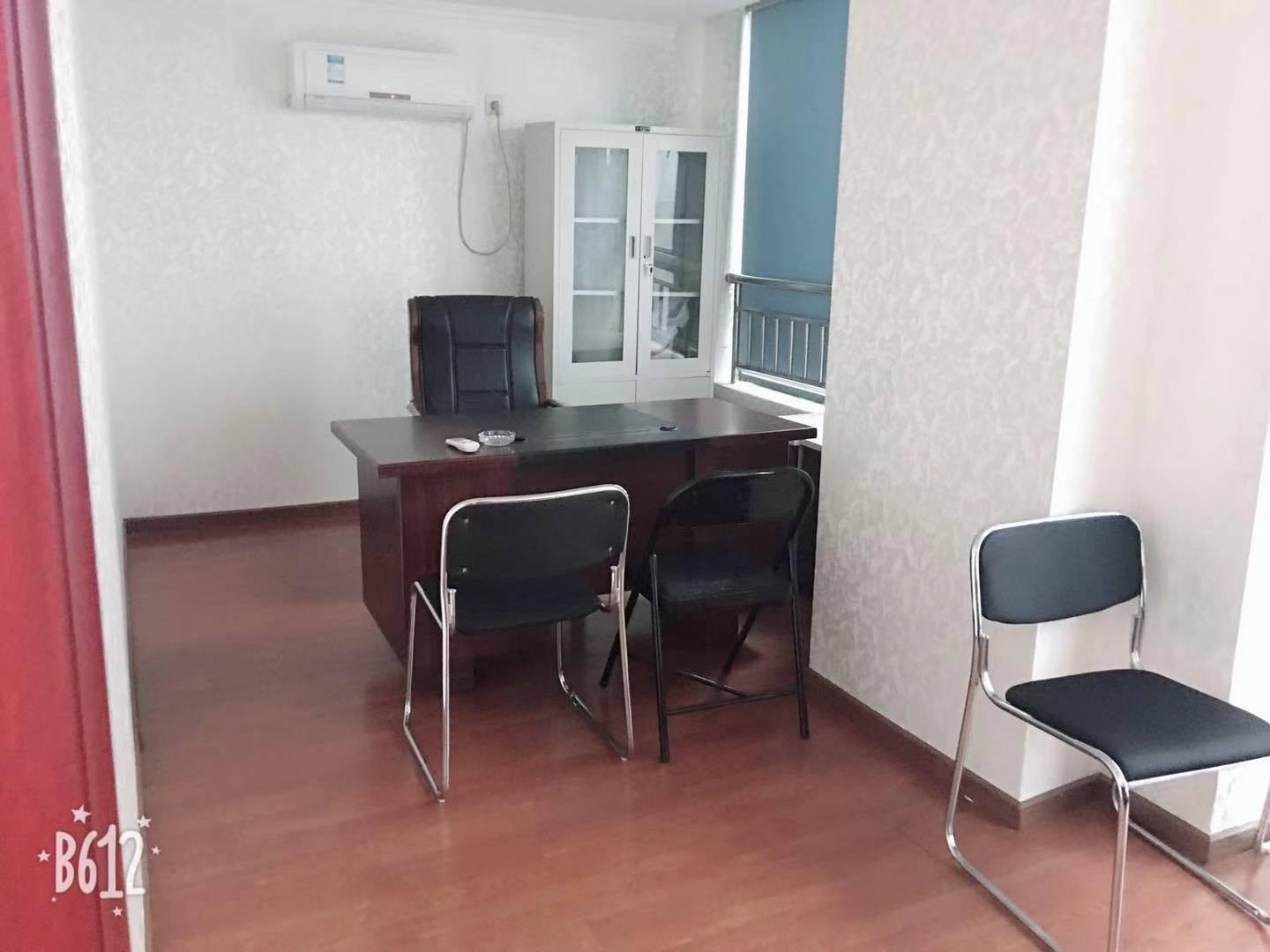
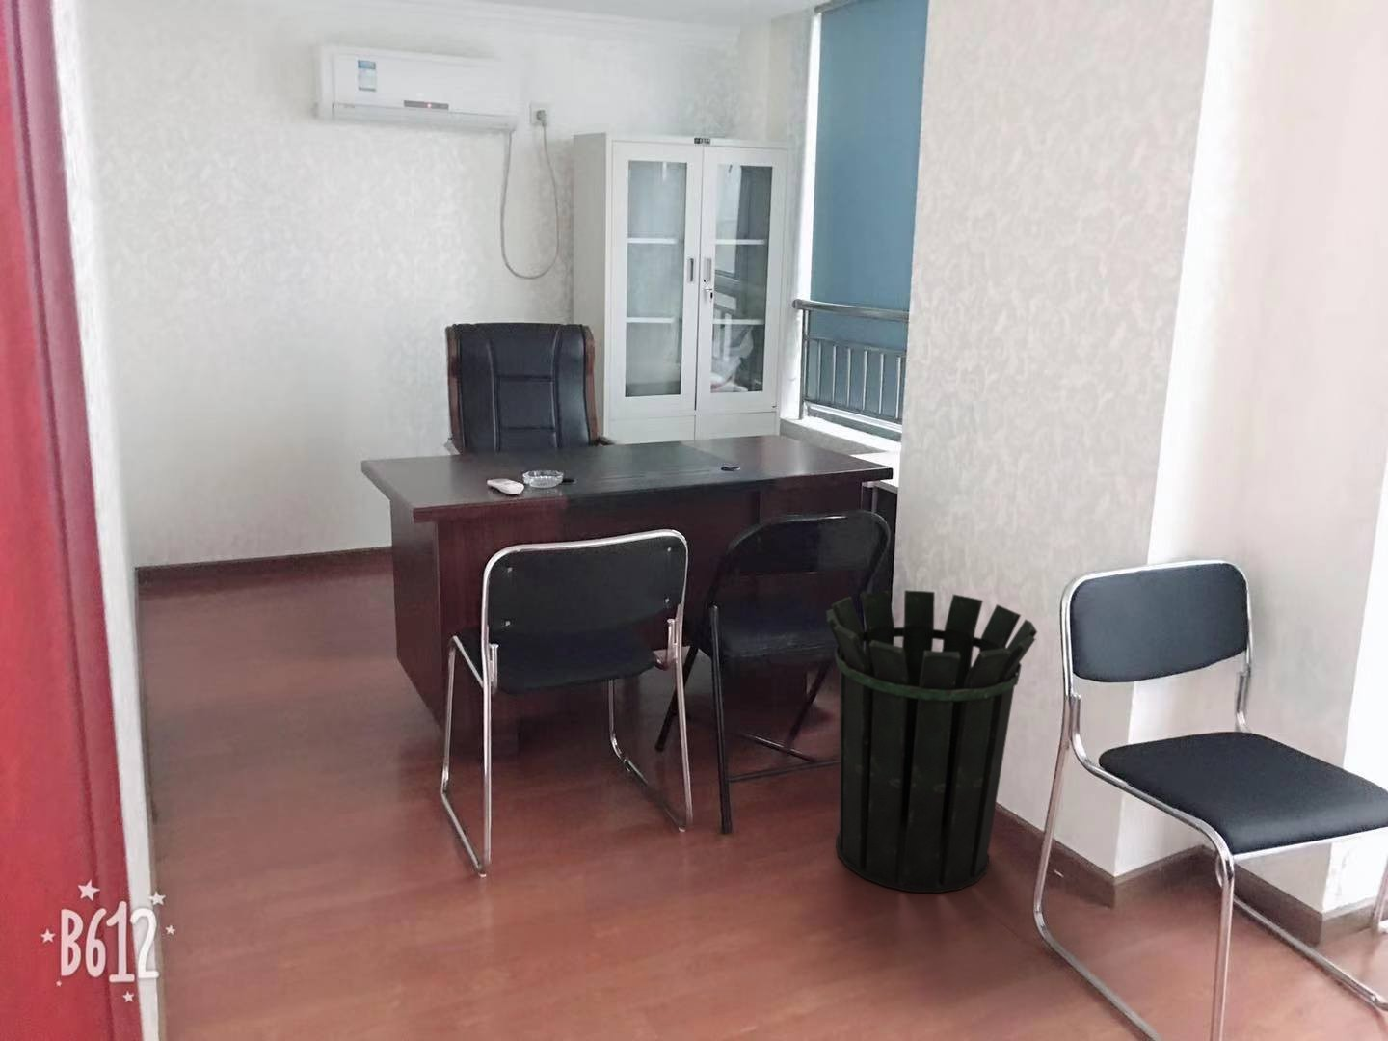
+ waste bin [825,589,1038,894]
